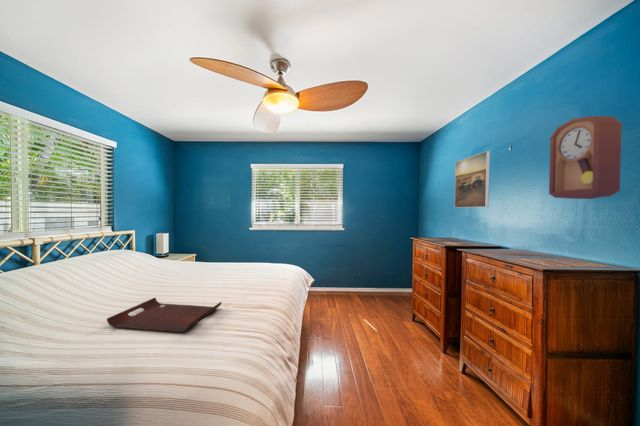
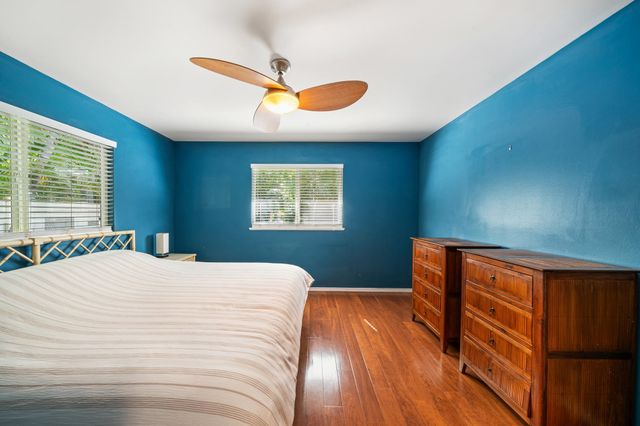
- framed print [454,150,491,209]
- serving tray [106,297,223,333]
- pendulum clock [548,115,624,200]
